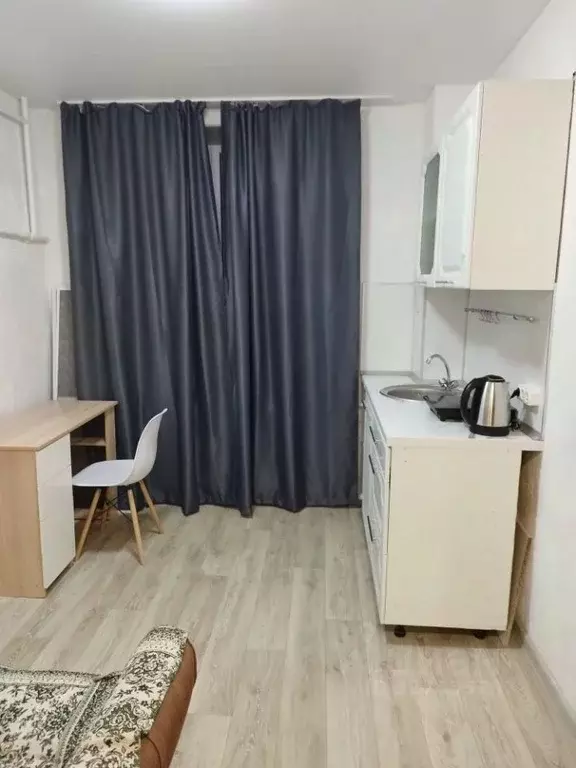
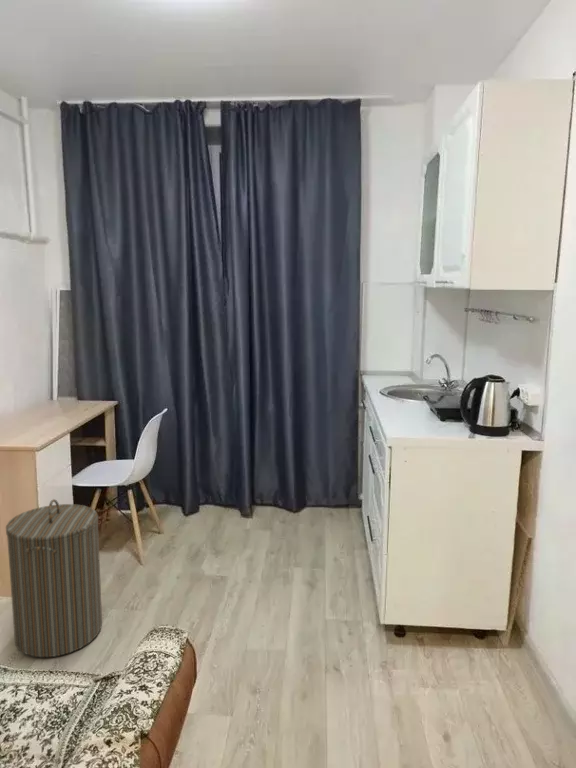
+ laundry hamper [5,498,103,658]
